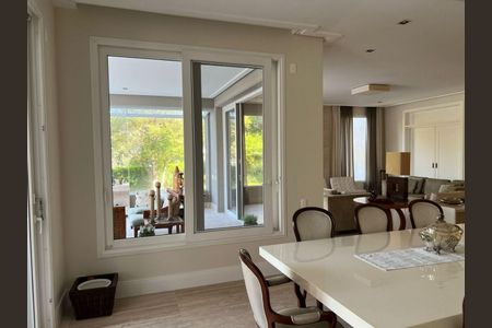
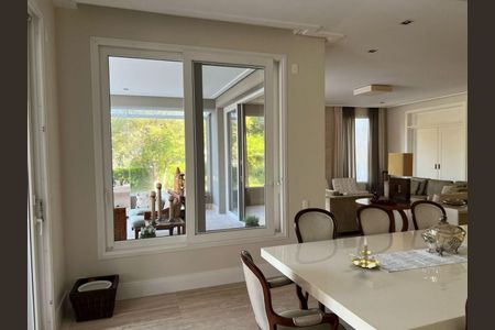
+ candle holder [345,237,382,270]
